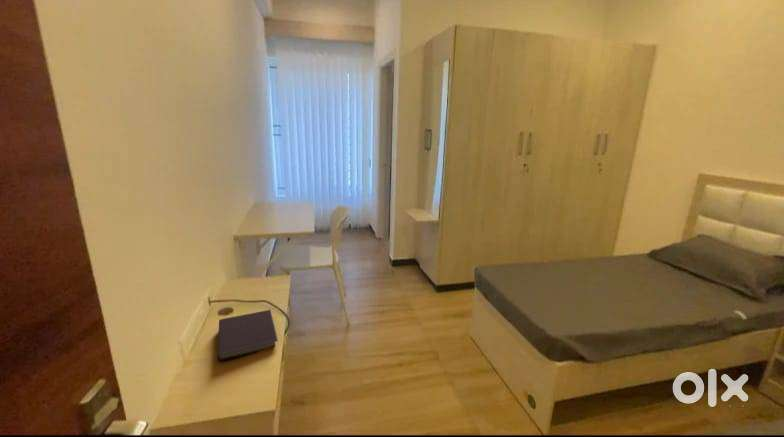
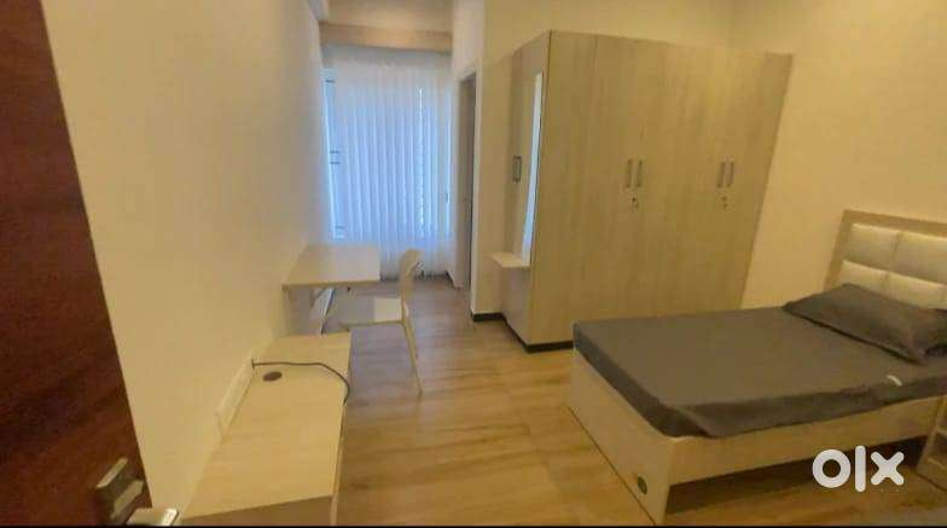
- notebook [217,309,279,363]
